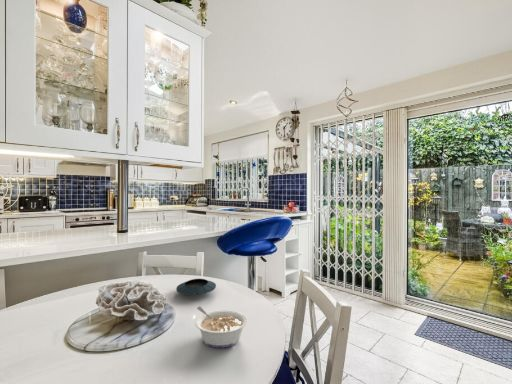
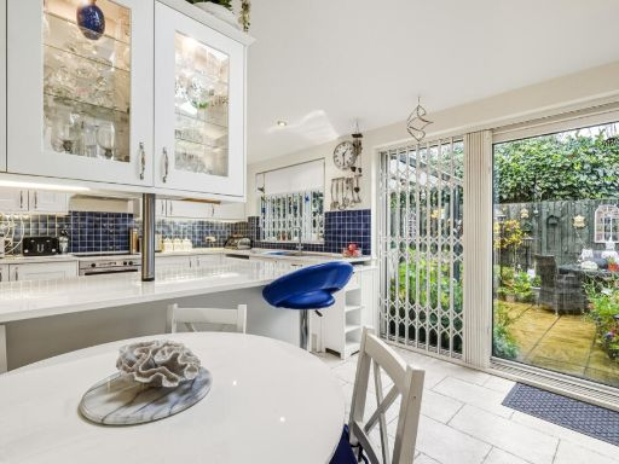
- legume [194,306,249,349]
- saucer [175,278,217,296]
